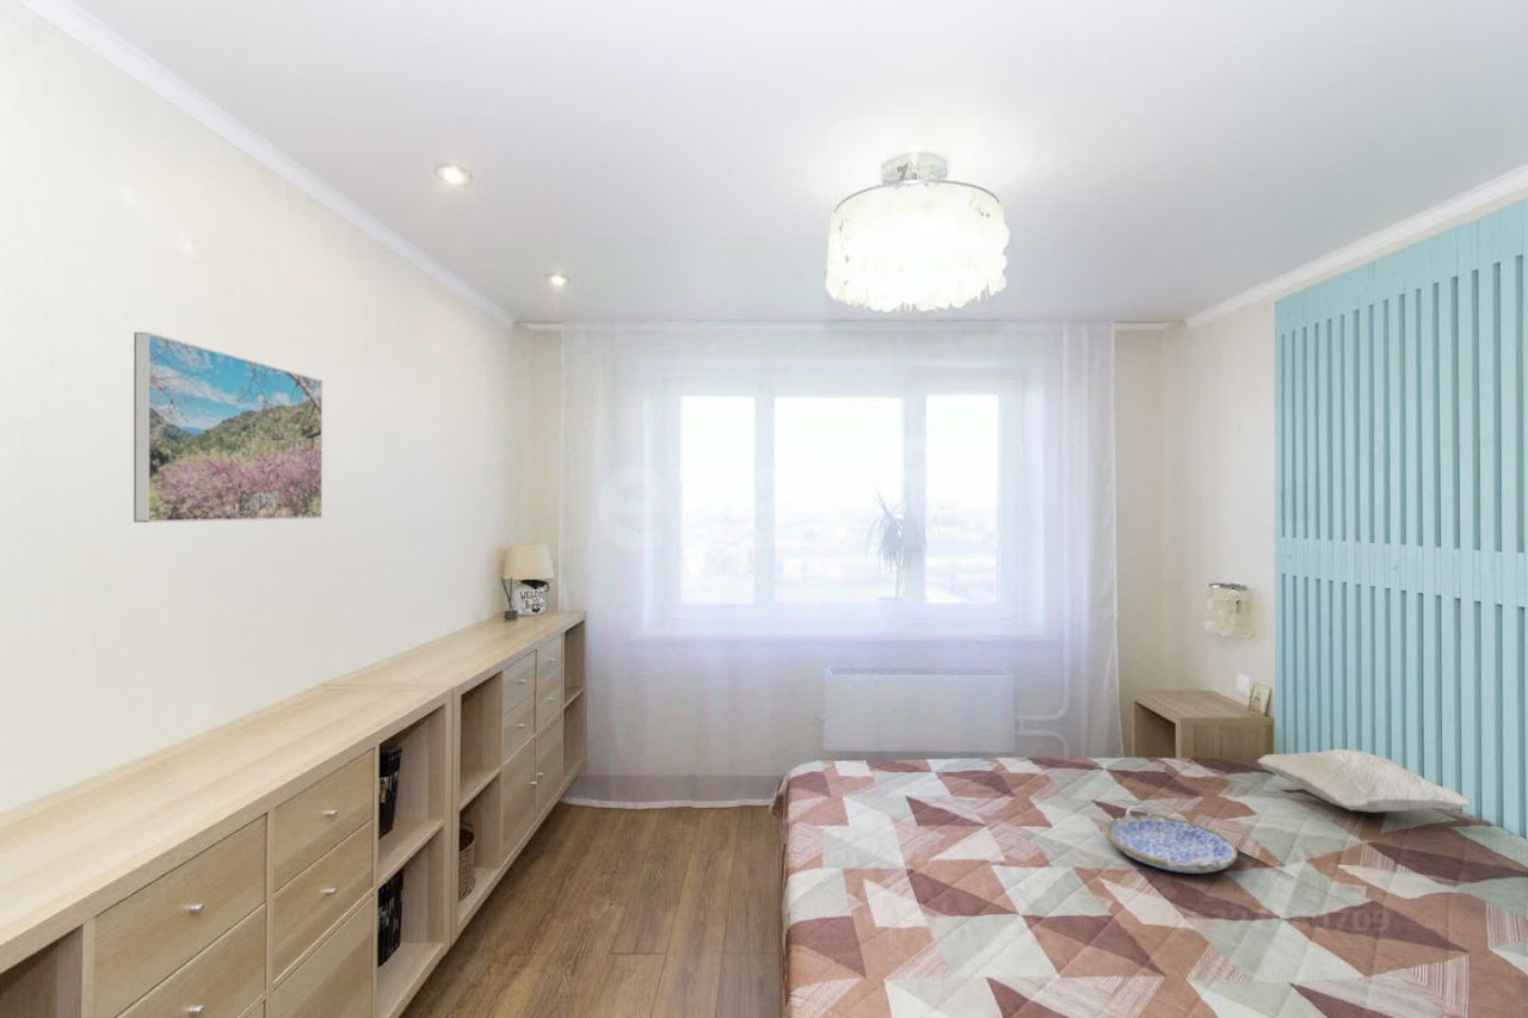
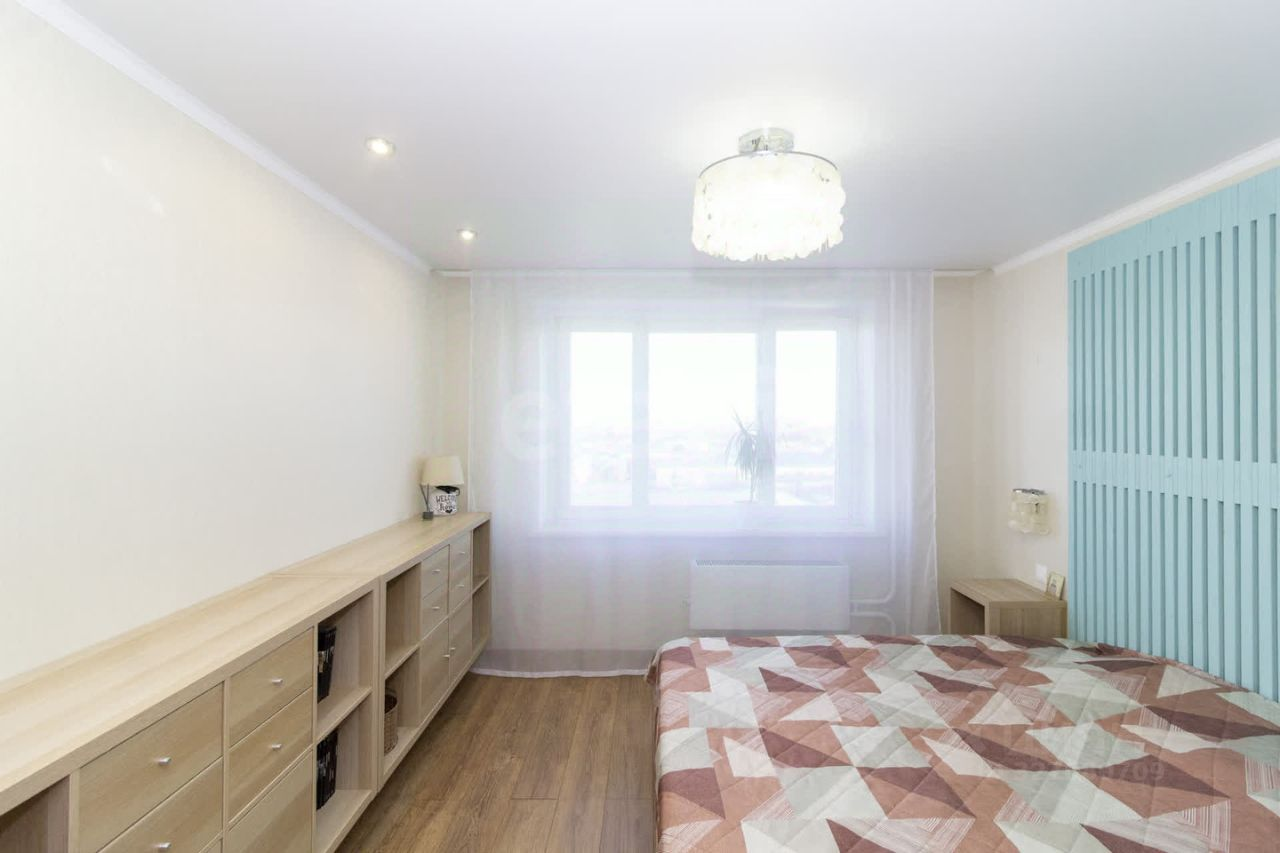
- serving tray [1104,804,1239,875]
- pillow [1256,748,1473,814]
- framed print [133,331,324,524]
